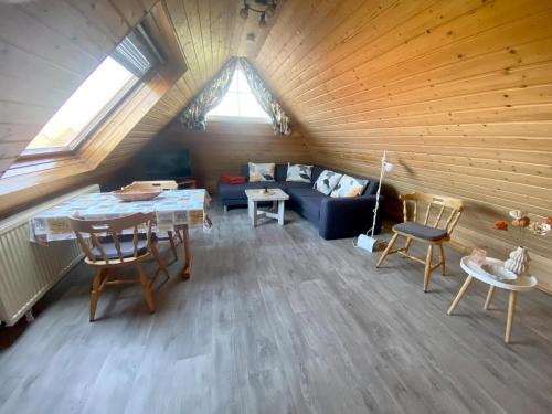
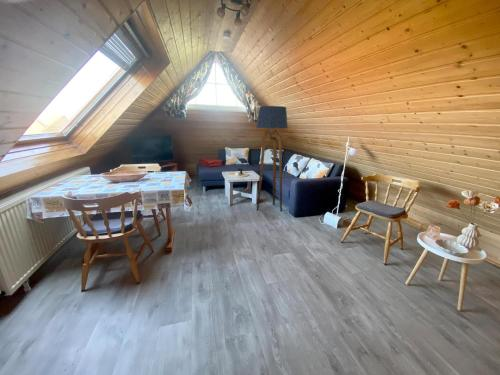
+ floor lamp [255,105,288,212]
